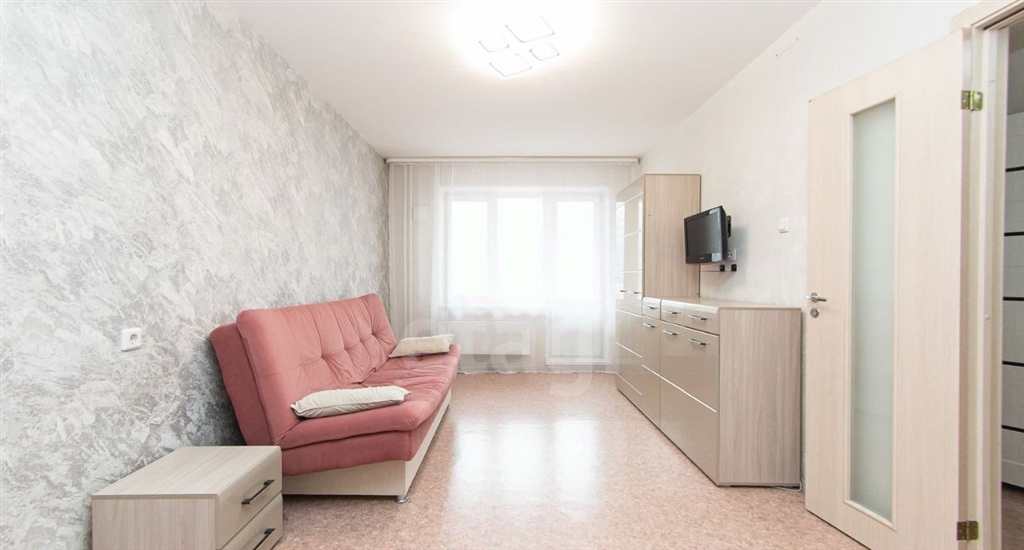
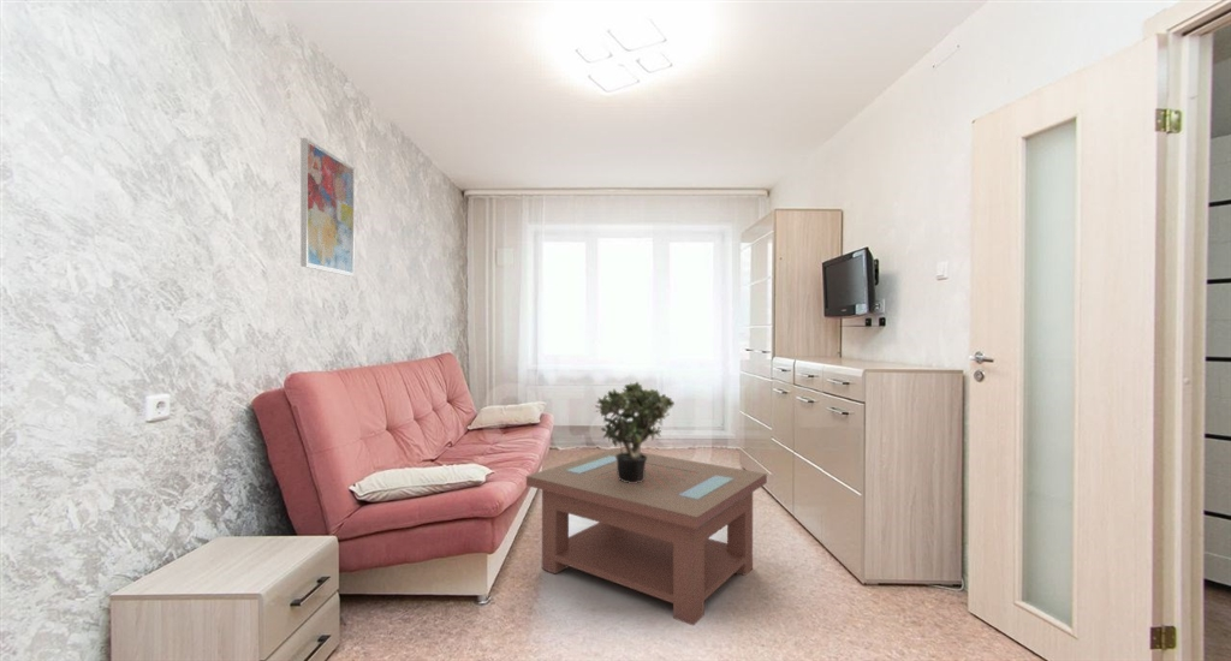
+ coffee table [525,447,768,626]
+ wall art [299,137,356,278]
+ potted plant [593,381,676,483]
